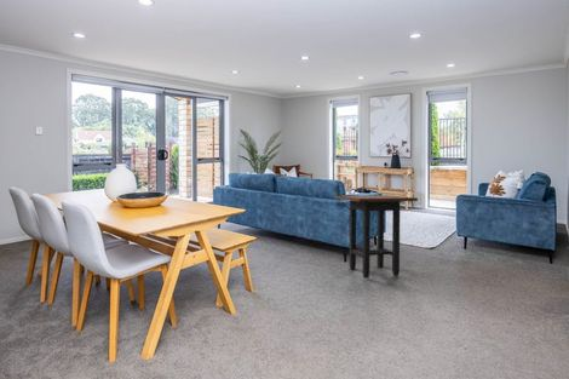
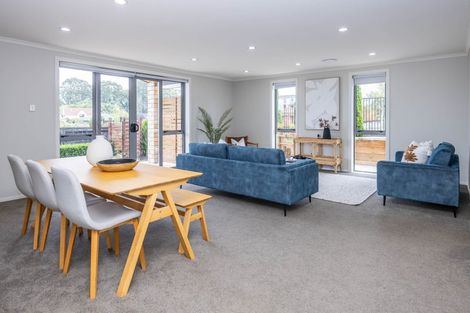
- side table [334,194,419,280]
